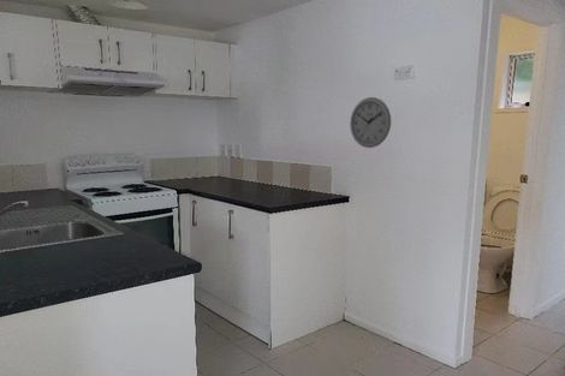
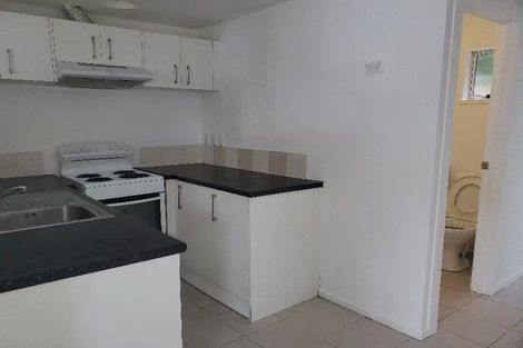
- wall clock [349,96,392,149]
